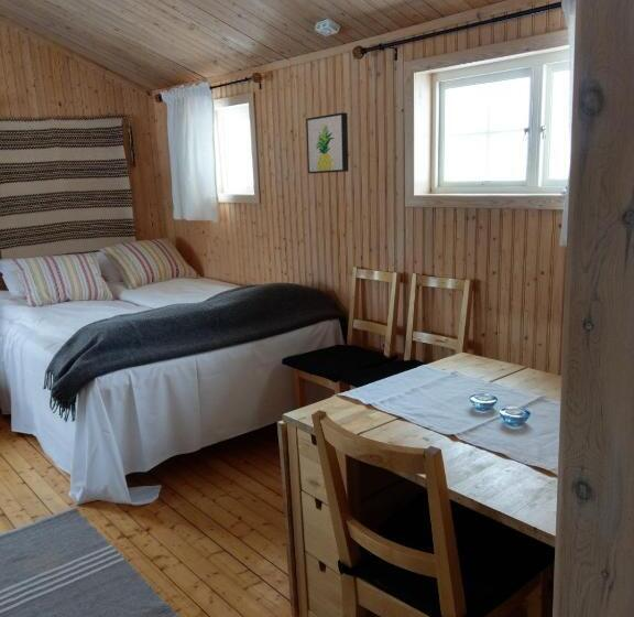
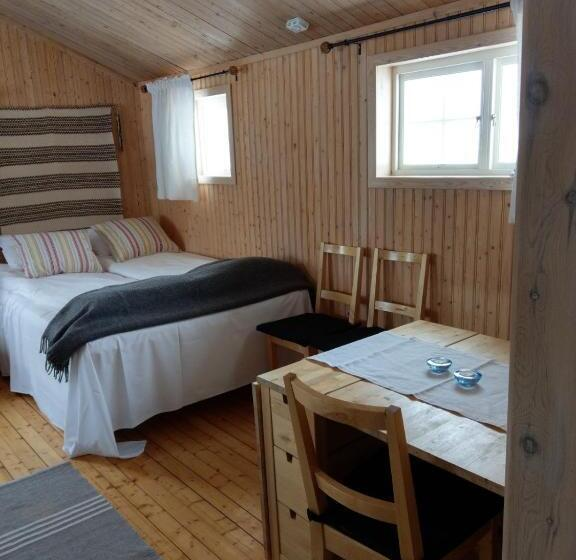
- wall art [305,111,349,174]
